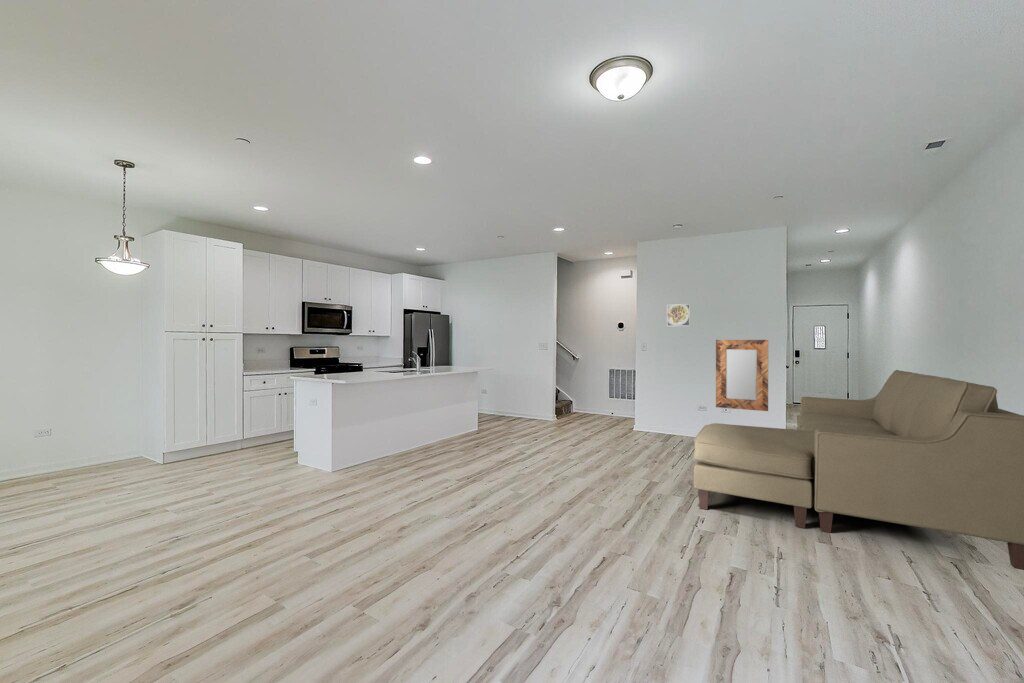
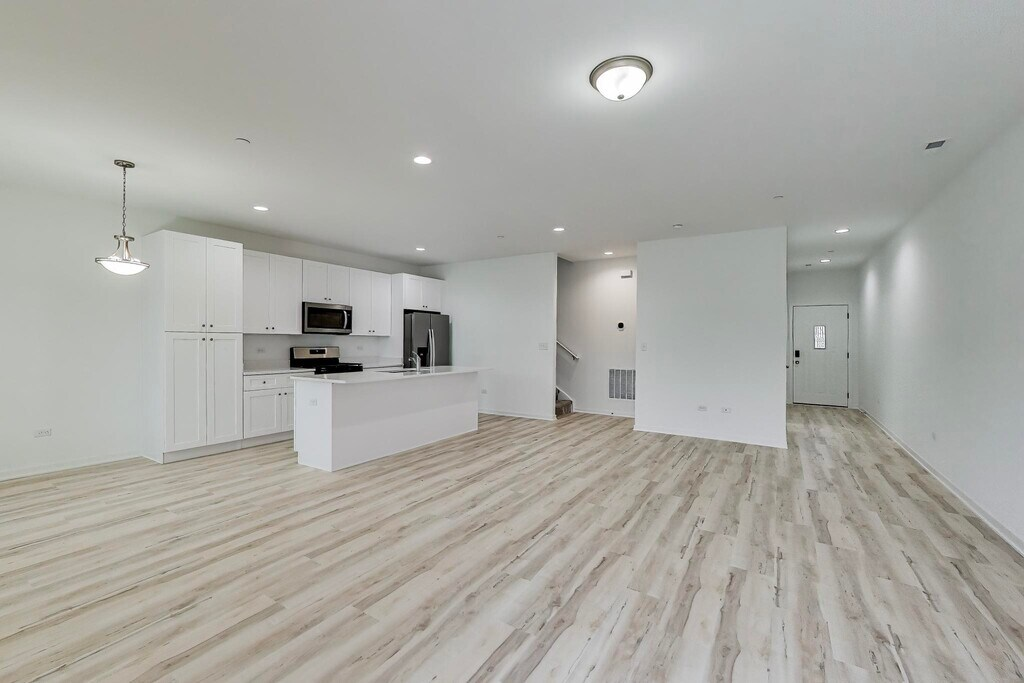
- home mirror [715,339,769,412]
- sofa [693,369,1024,571]
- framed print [666,303,691,327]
